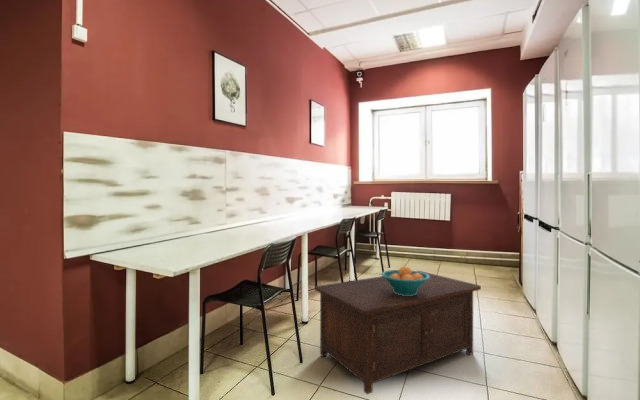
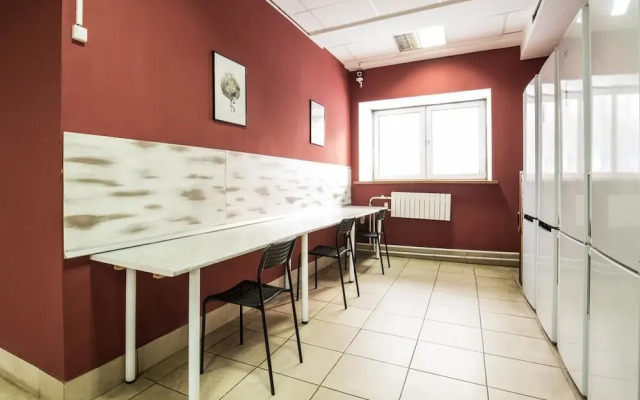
- cabinet [314,270,482,395]
- fruit bowl [381,265,430,296]
